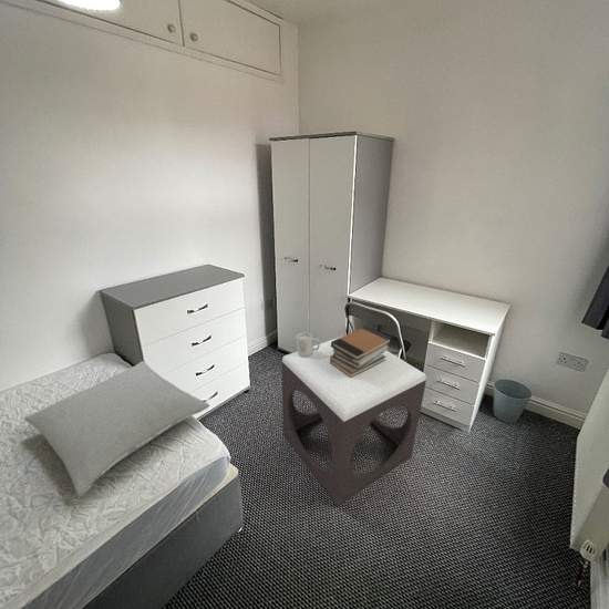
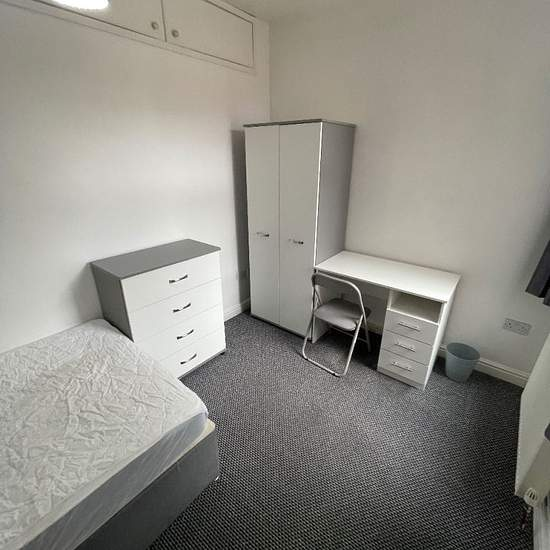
- mug [296,331,321,357]
- footstool [280,336,427,507]
- pillow [23,360,210,497]
- book stack [330,324,393,378]
